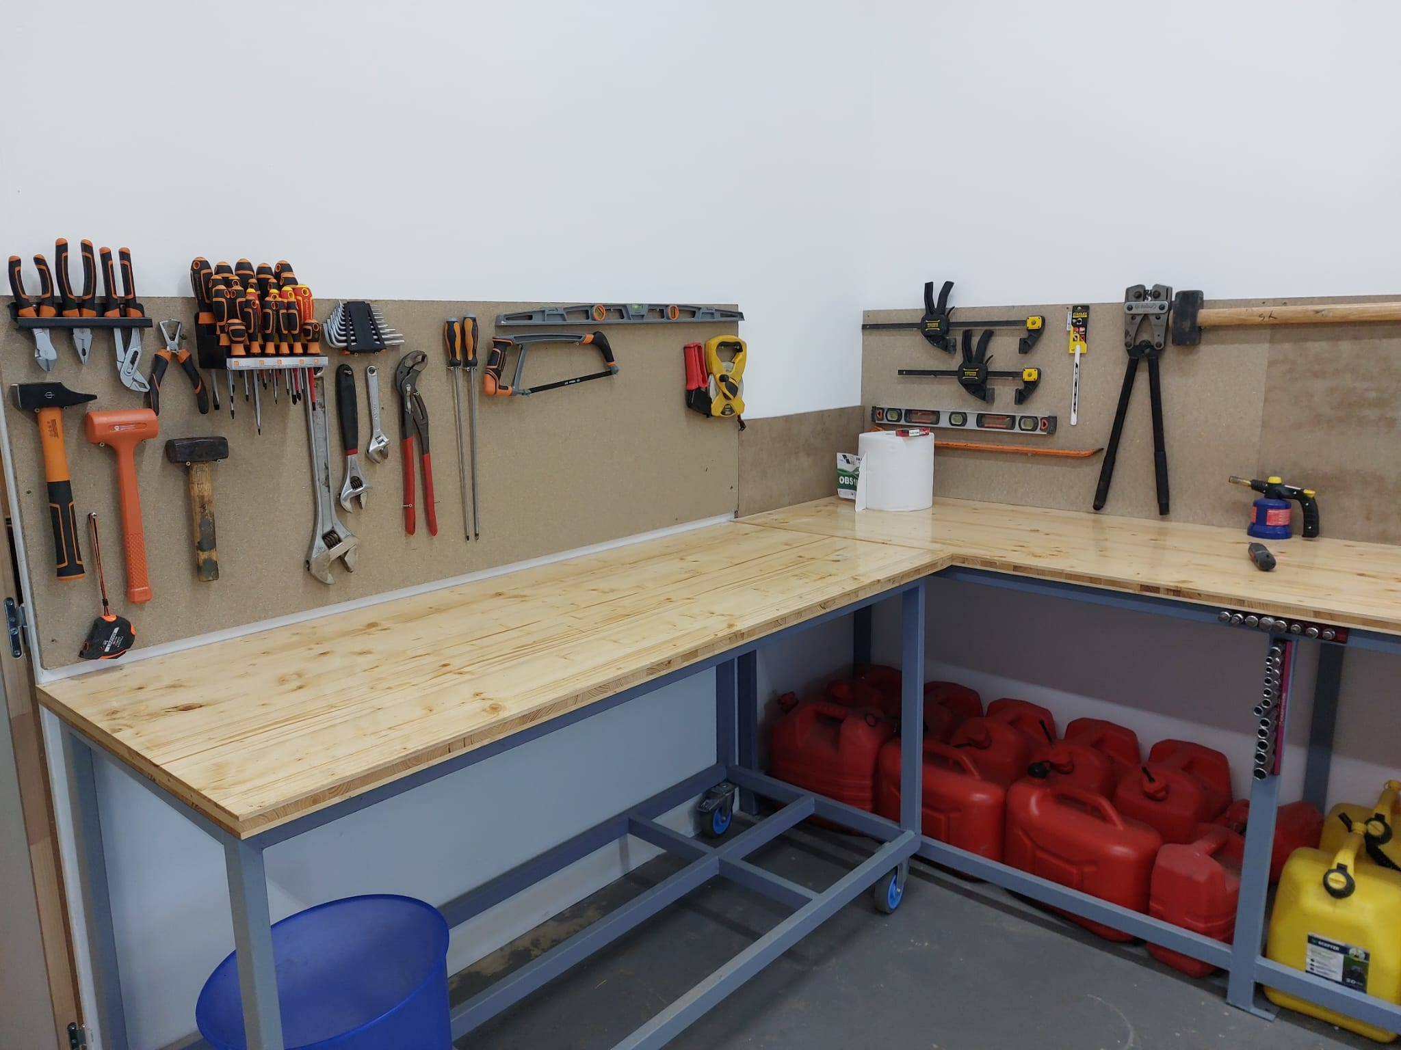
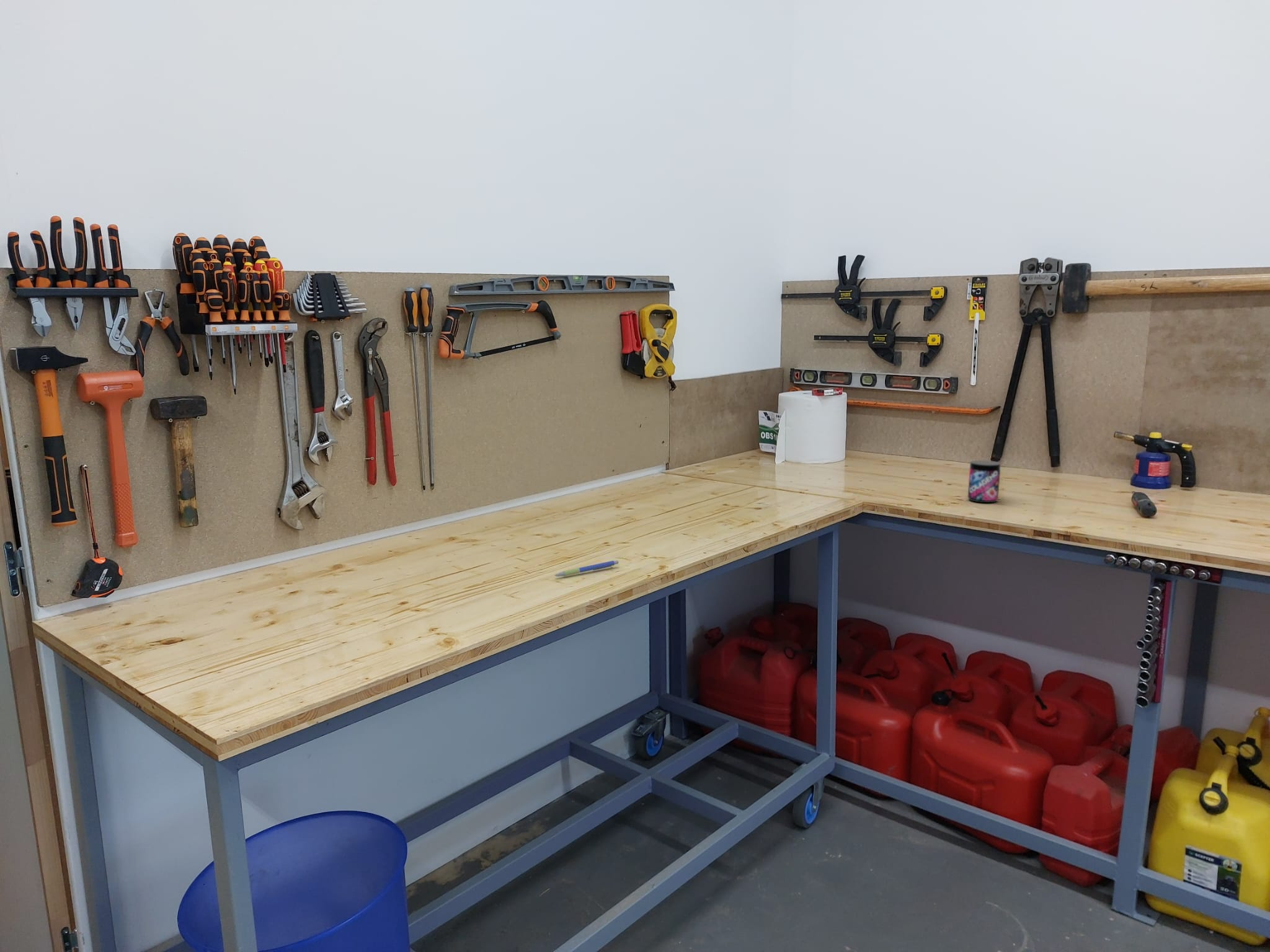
+ can [967,460,1001,503]
+ pen [554,560,619,577]
